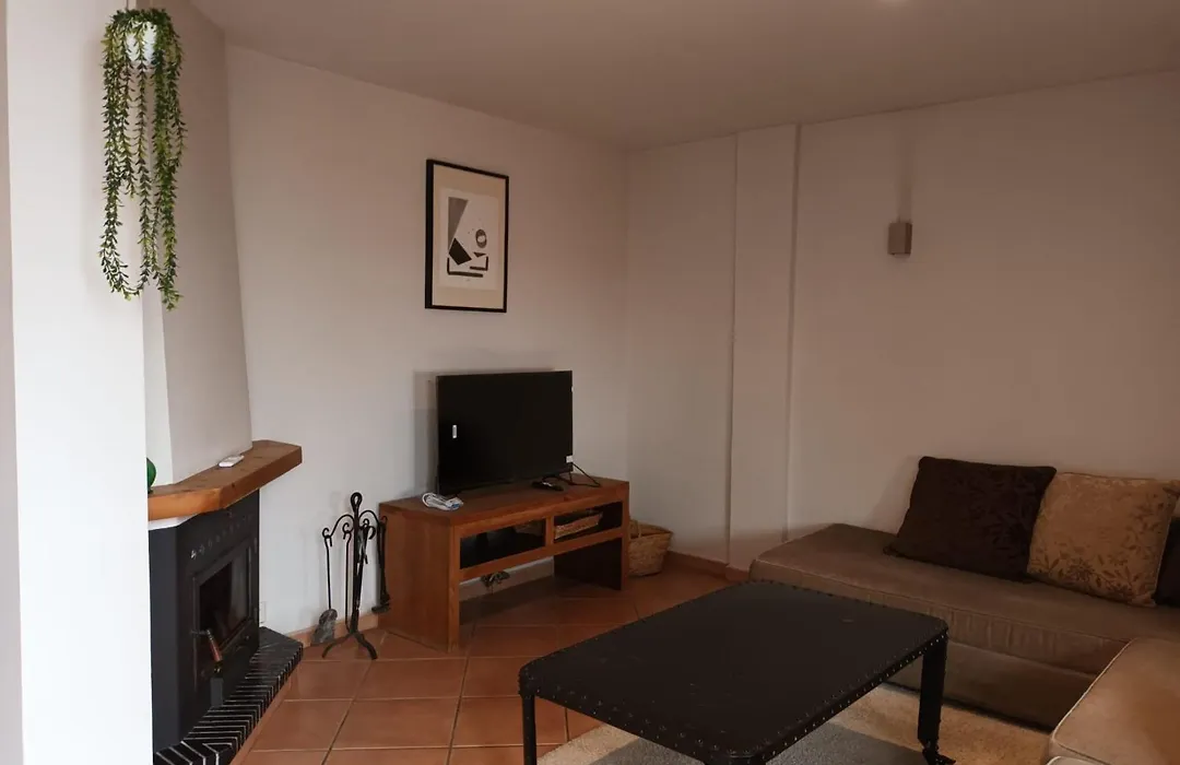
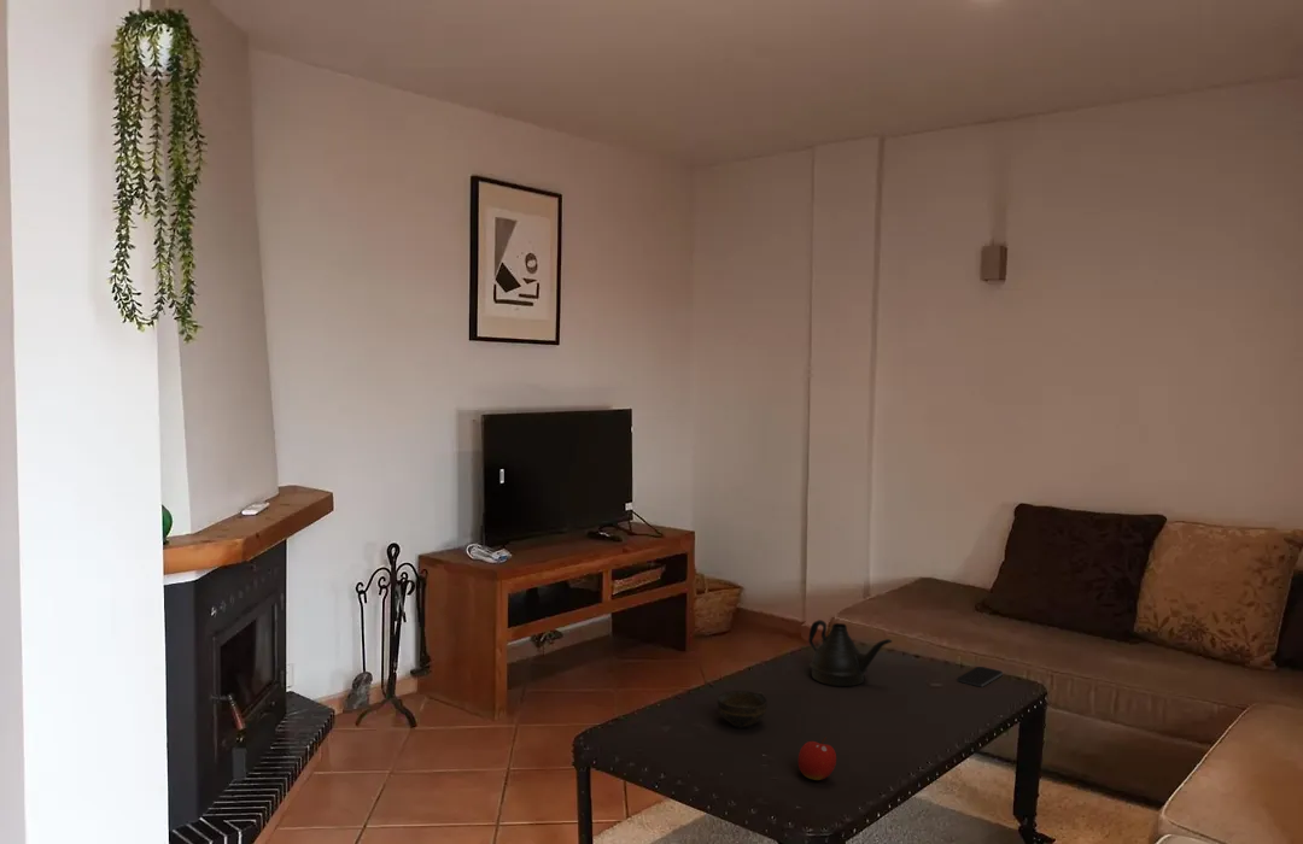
+ smartphone [957,666,1004,687]
+ teapot [807,619,893,687]
+ fruit [797,737,837,781]
+ cup [717,690,769,729]
